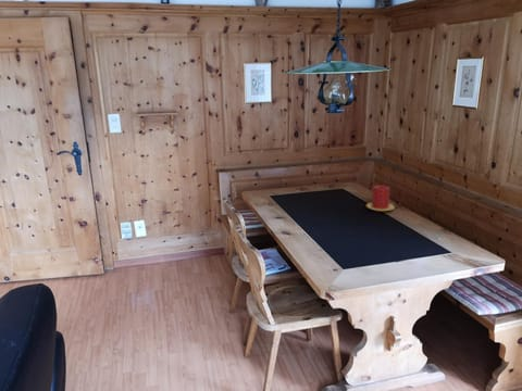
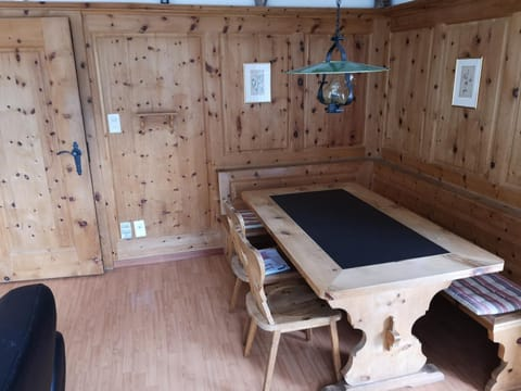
- candle [365,184,396,212]
